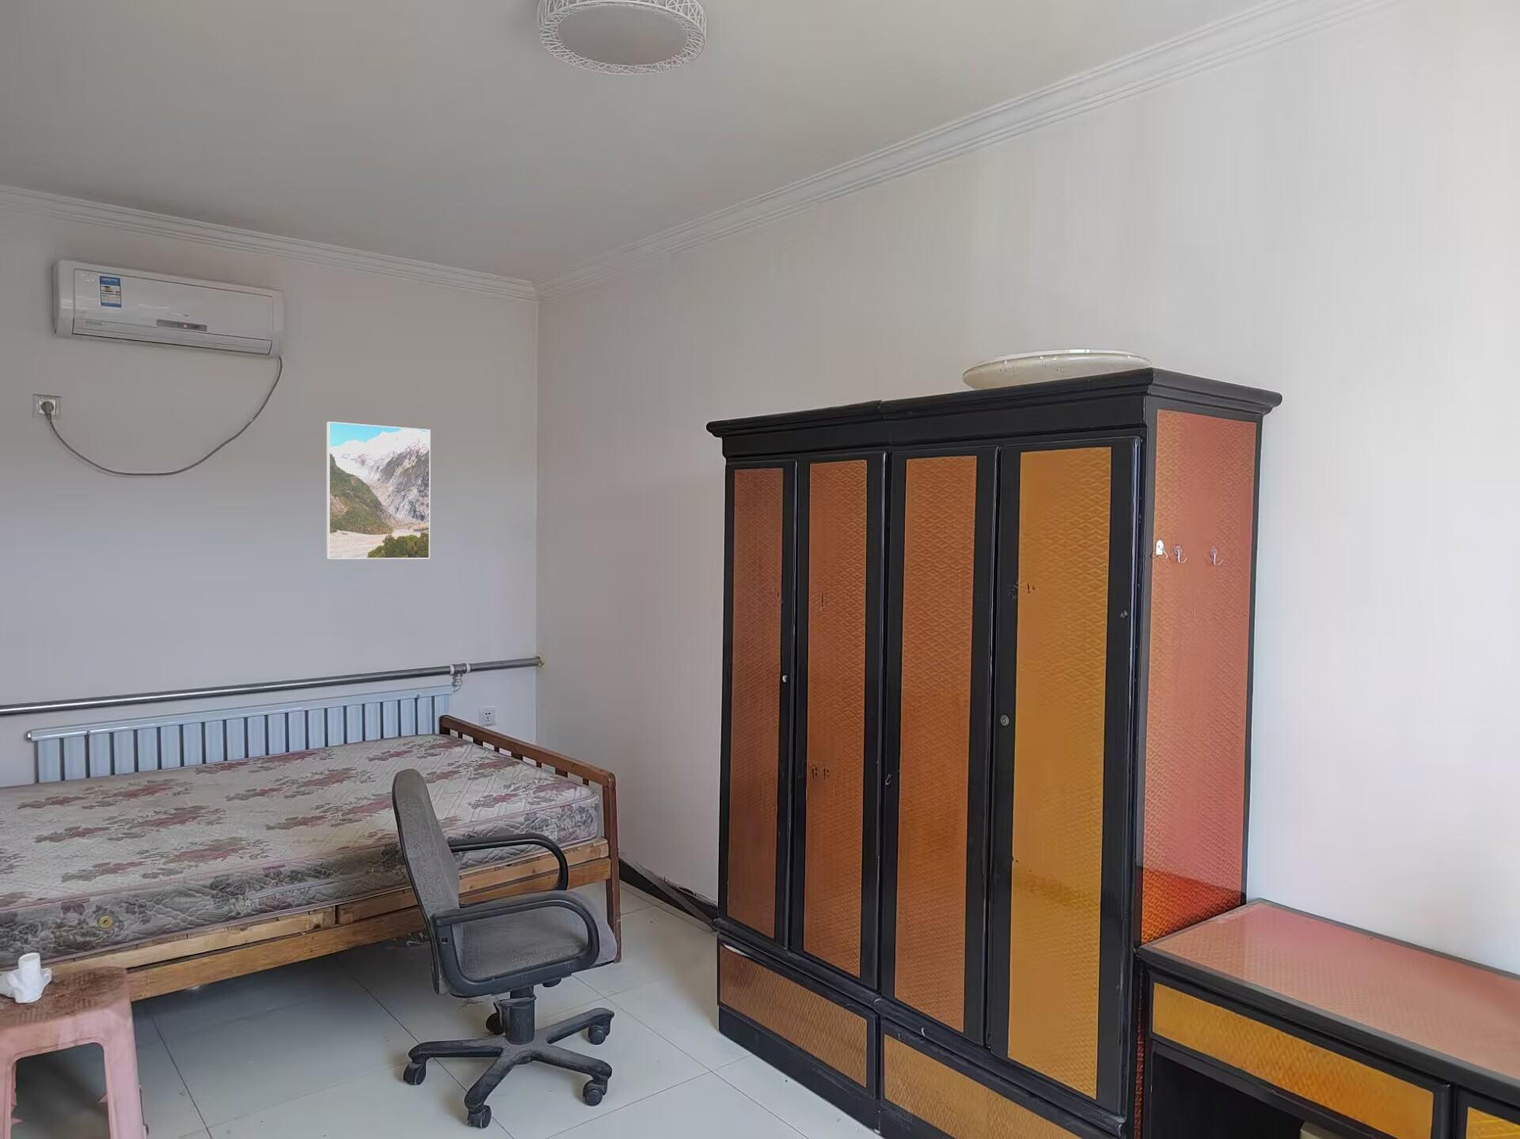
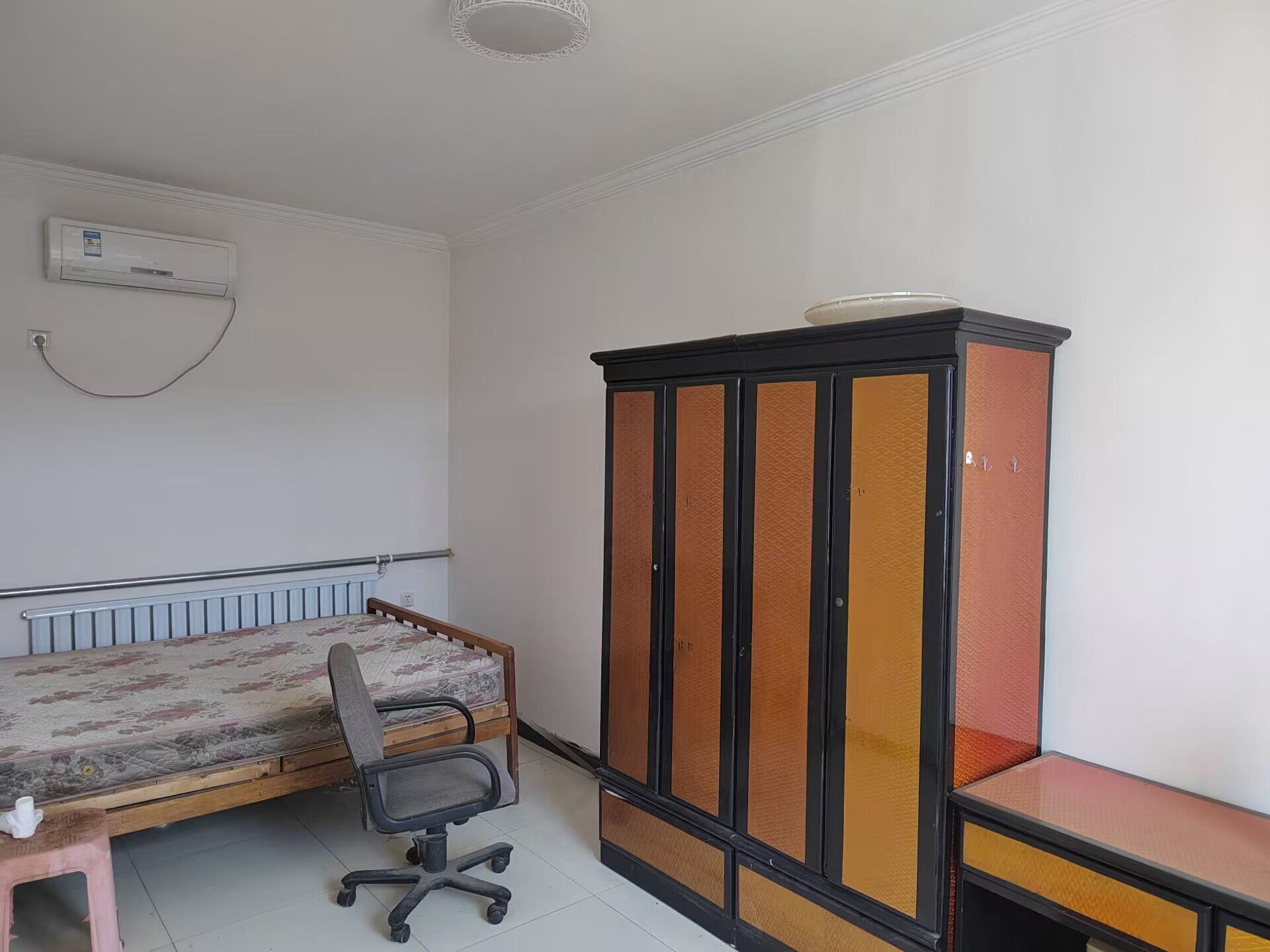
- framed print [326,421,431,560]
